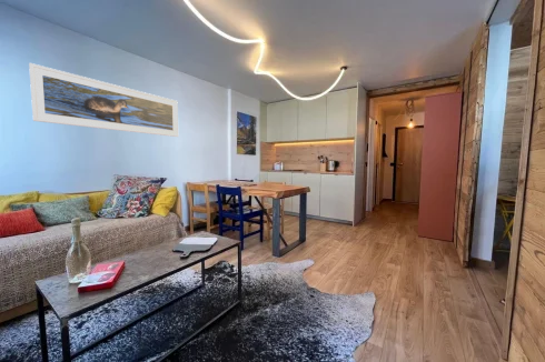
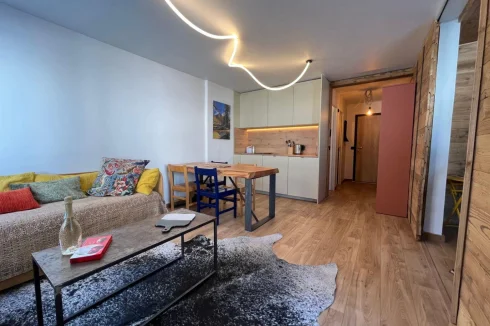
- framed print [28,62,179,138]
